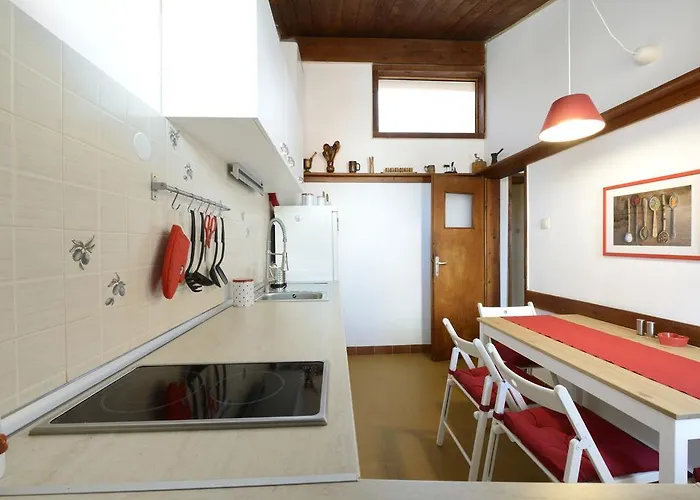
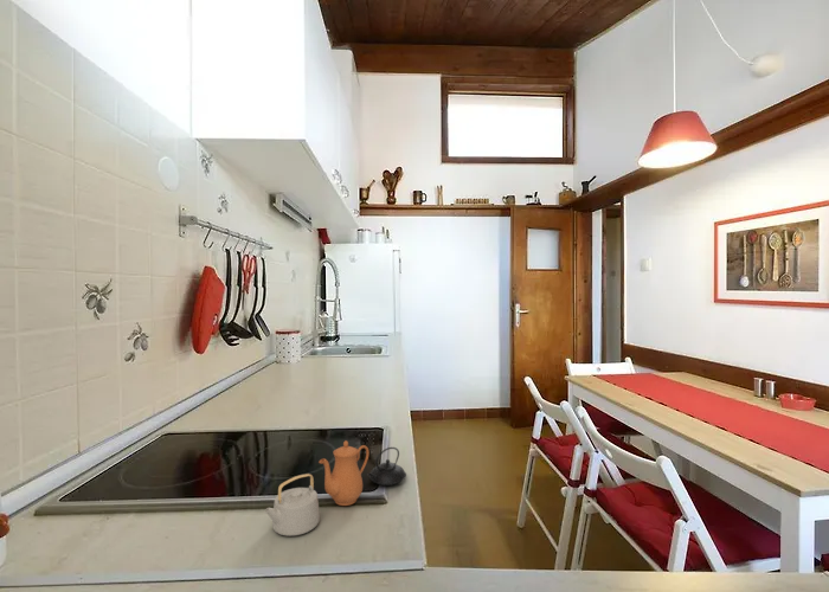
+ teapot [263,439,407,538]
